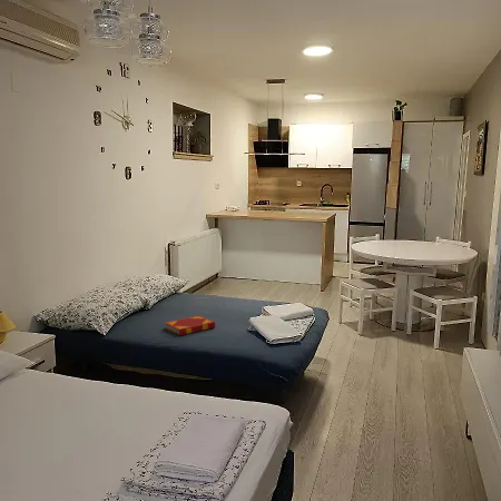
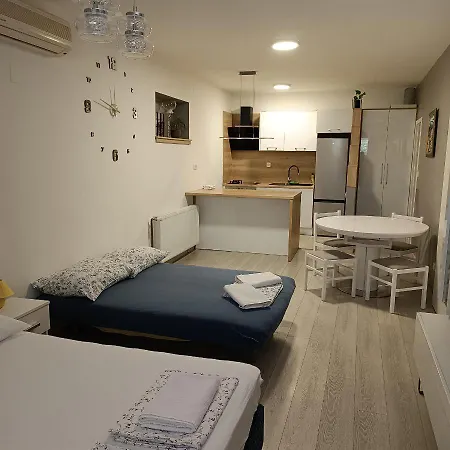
- hardback book [163,314,216,336]
